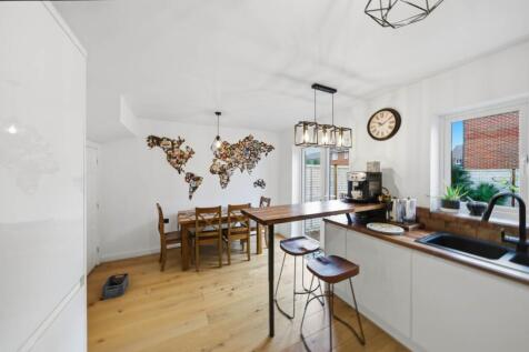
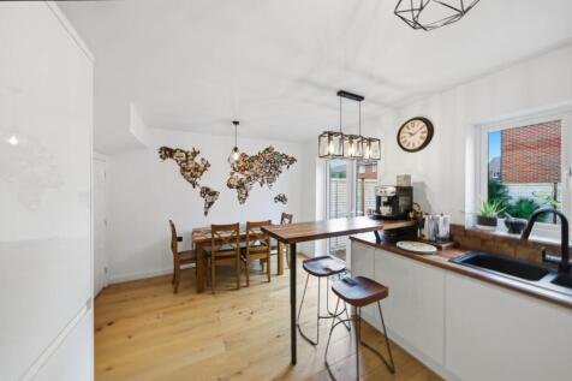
- storage bin [101,272,129,300]
